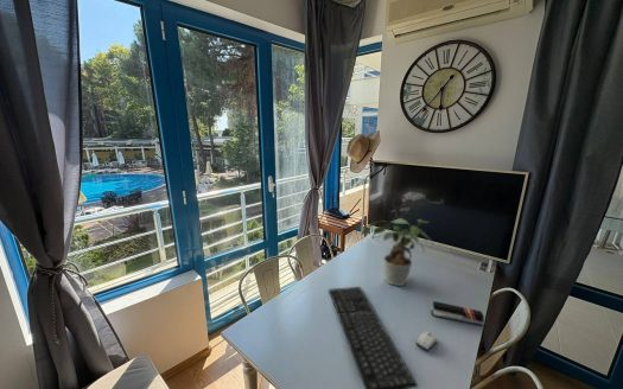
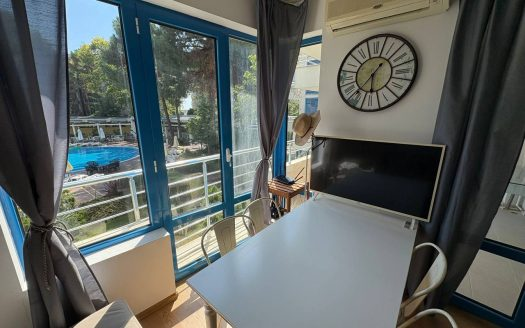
- computer mouse [415,331,438,352]
- keyboard [328,286,419,389]
- potted plant [360,217,434,287]
- stapler [430,300,485,327]
